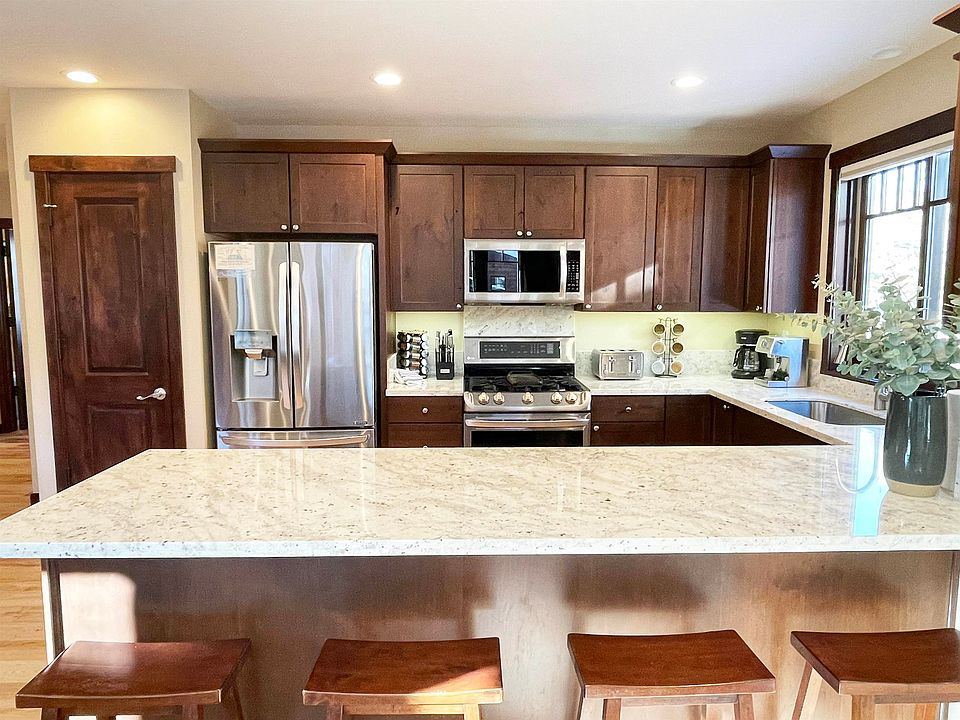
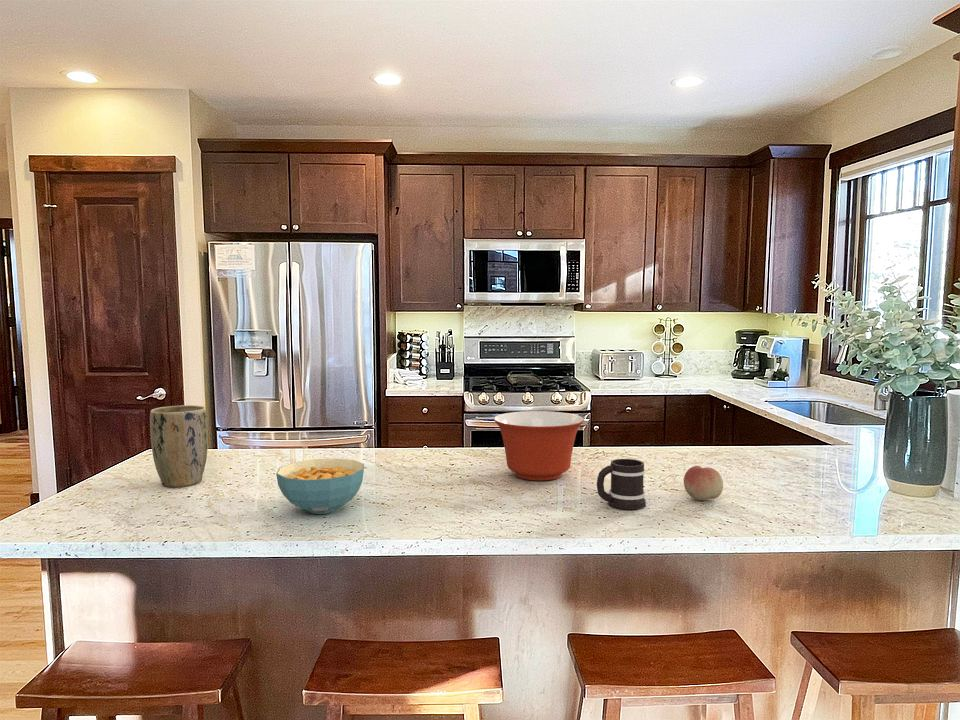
+ mixing bowl [493,410,585,482]
+ cereal bowl [275,457,365,515]
+ fruit [683,465,724,501]
+ plant pot [149,404,209,488]
+ mug [596,458,647,511]
